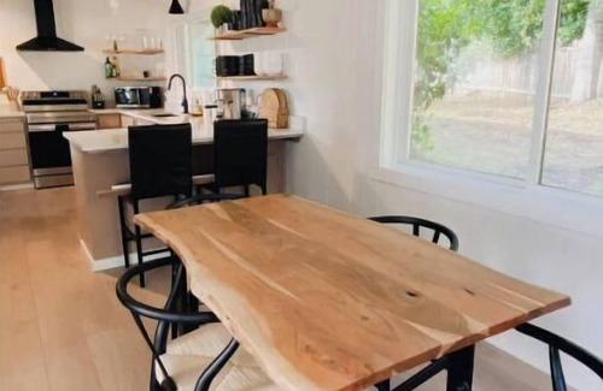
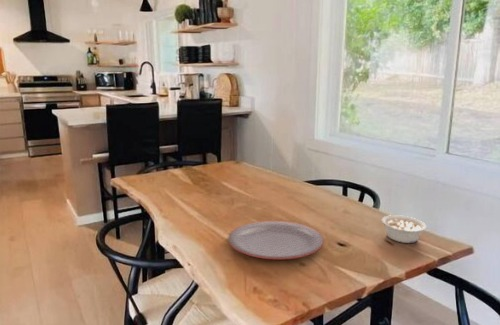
+ plate [227,220,325,261]
+ legume [381,214,427,244]
